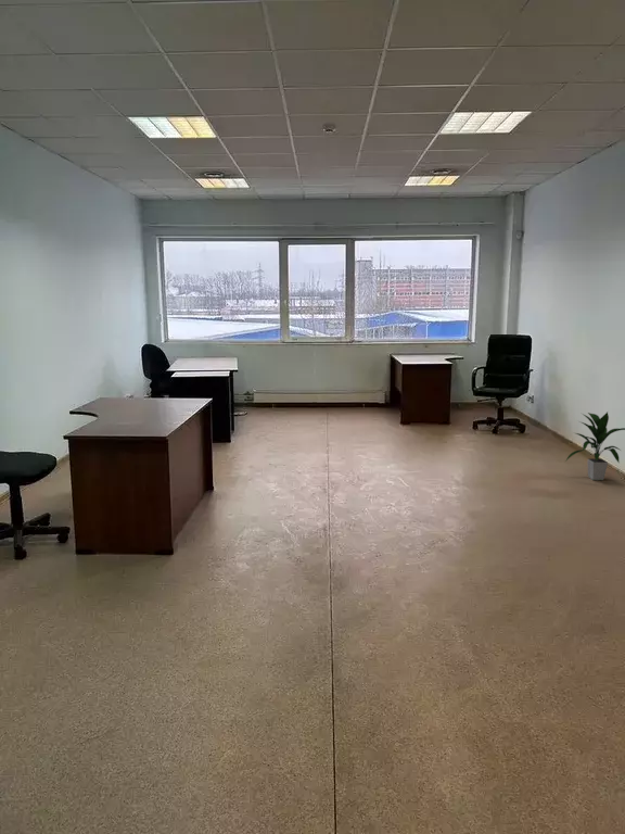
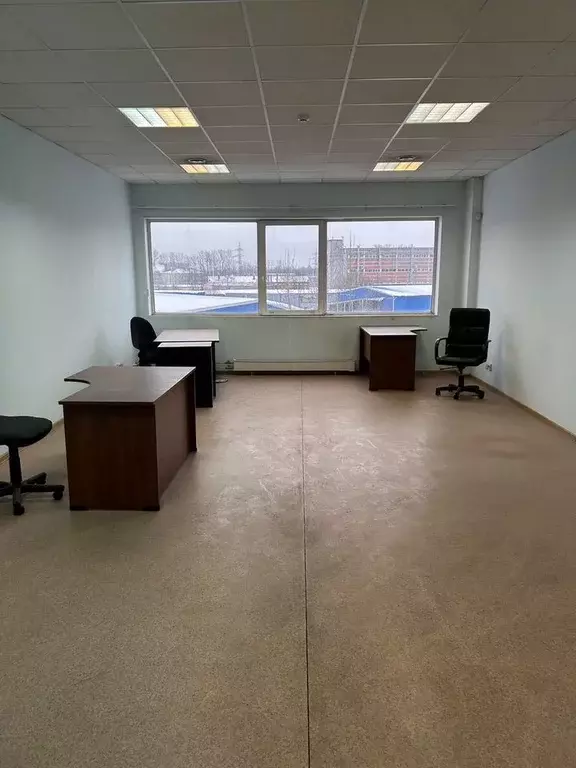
- indoor plant [564,410,625,481]
